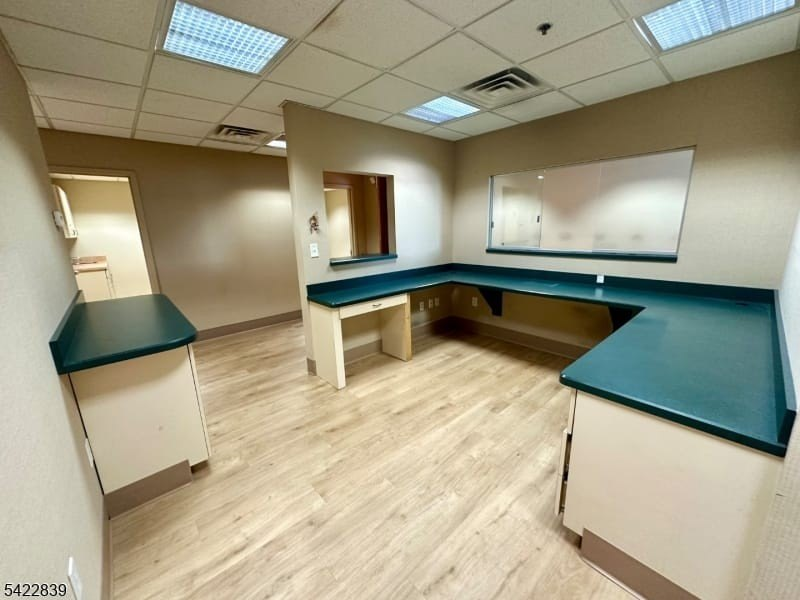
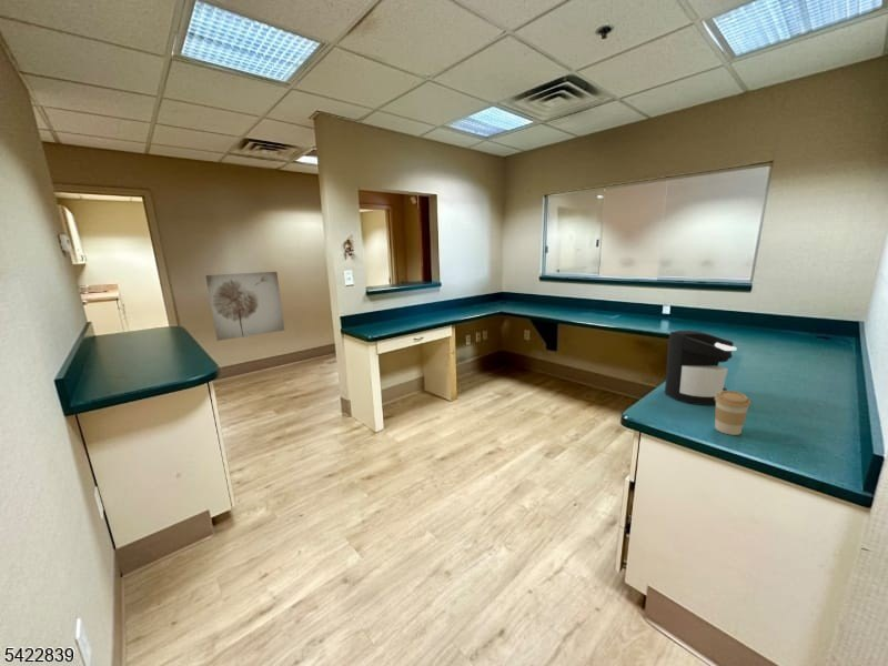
+ coffee maker [664,330,738,406]
+ wall art [204,271,285,342]
+ coffee cup [714,390,751,436]
